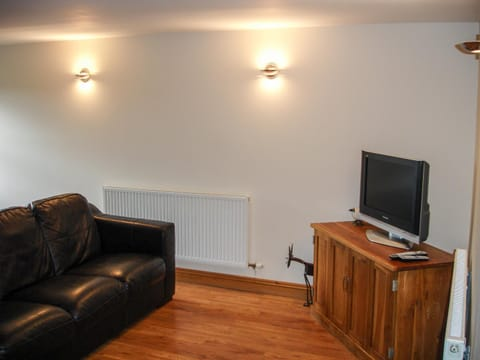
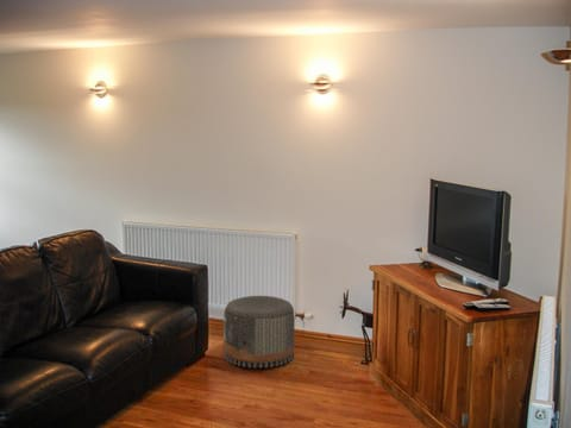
+ pouf [222,295,296,370]
